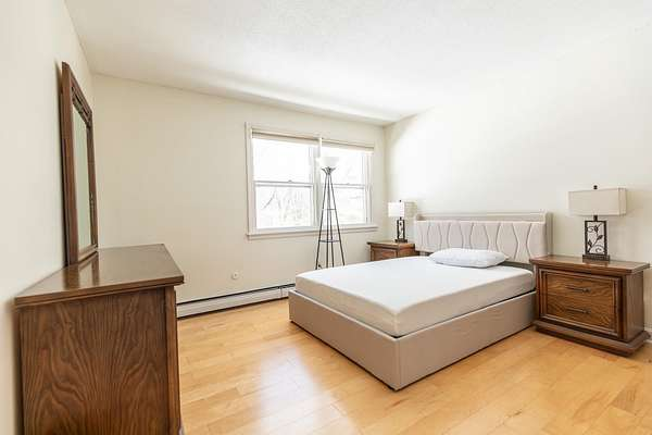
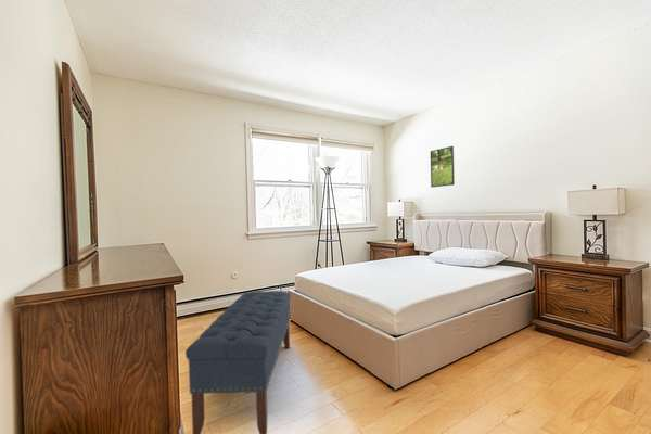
+ bench [184,290,292,434]
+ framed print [430,145,456,189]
